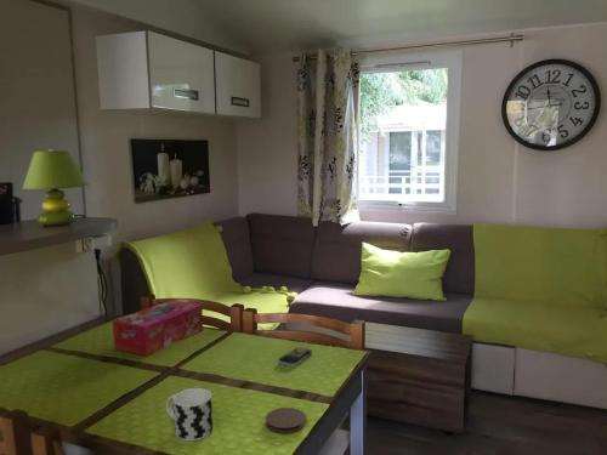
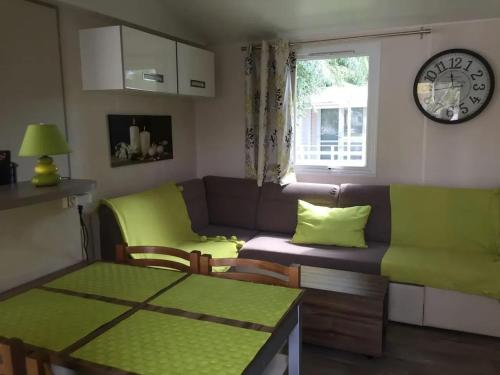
- coaster [265,406,307,434]
- cup [165,387,214,443]
- tissue box [112,298,204,358]
- remote control [277,346,313,368]
